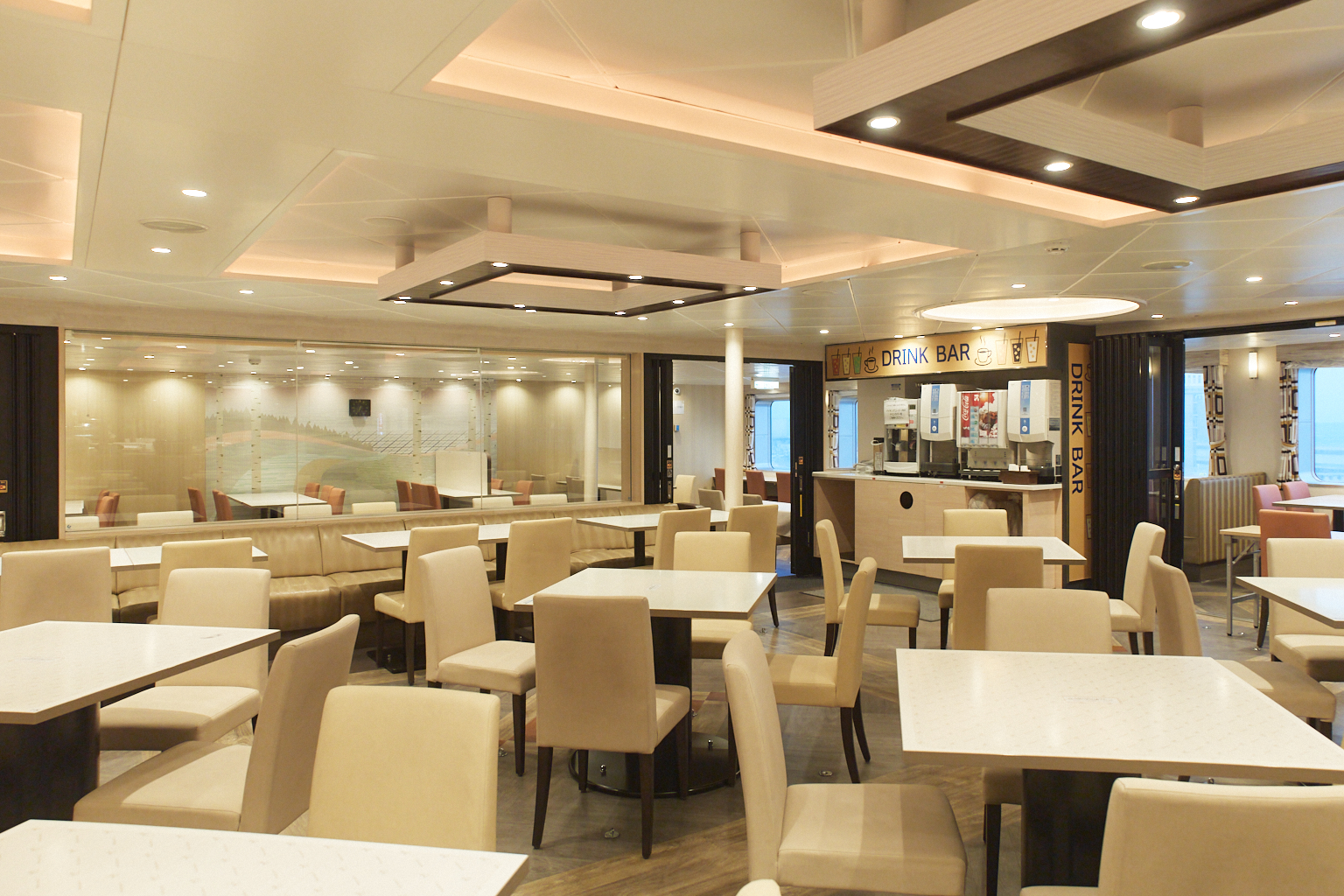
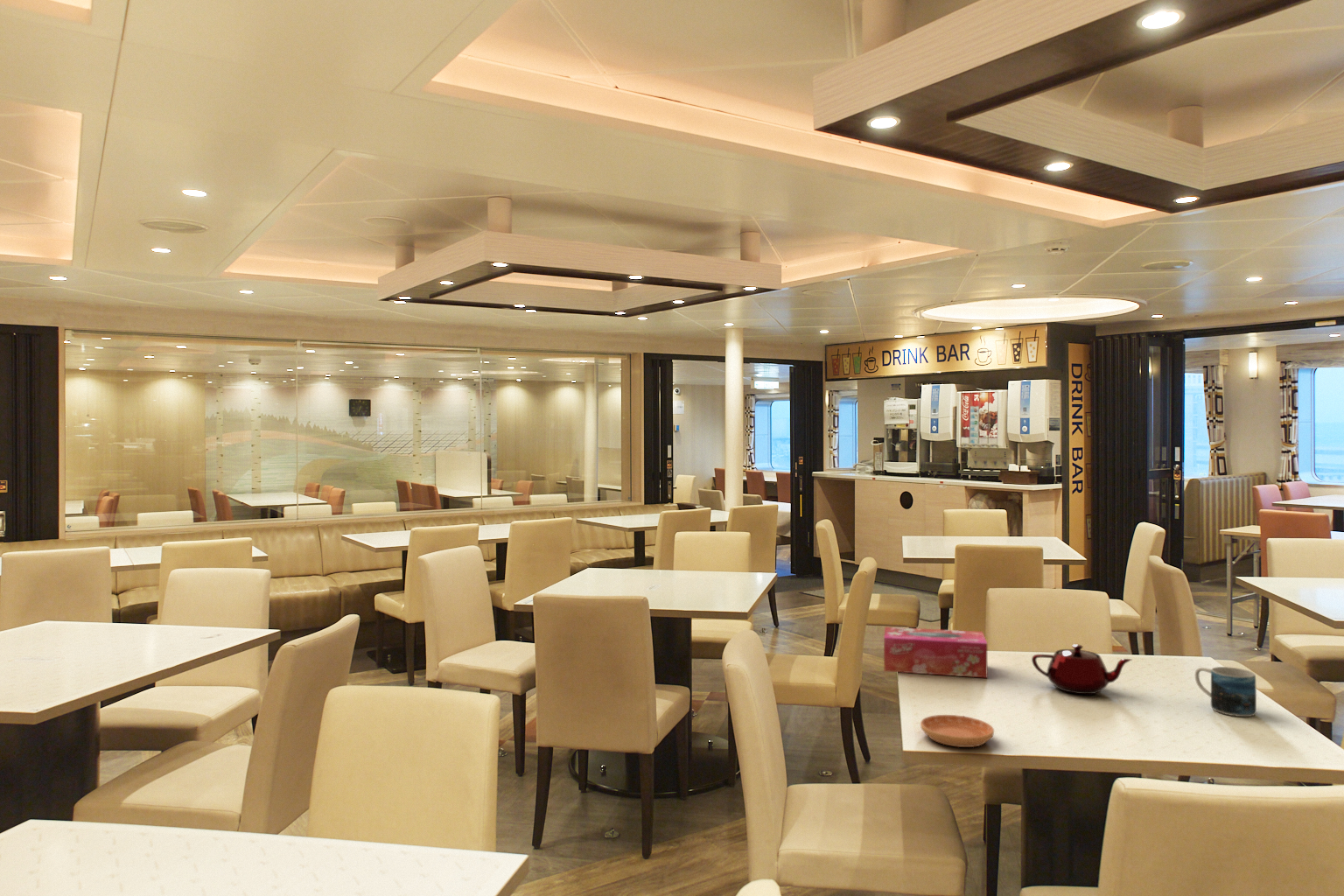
+ saucer [920,714,995,748]
+ tissue box [883,626,989,679]
+ teapot [1031,643,1133,695]
+ mug [1194,666,1257,718]
